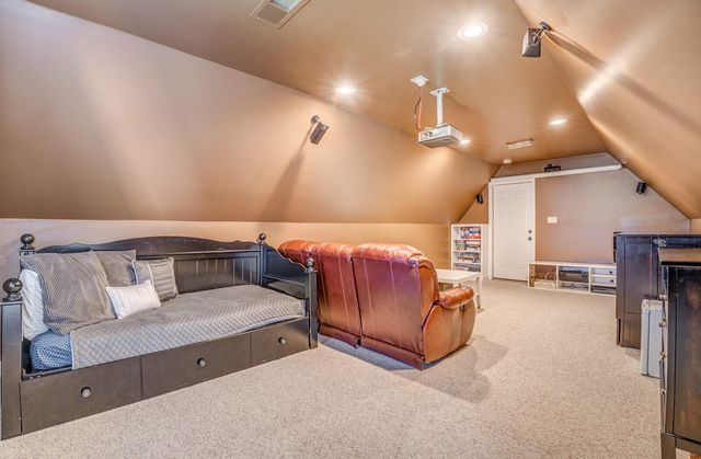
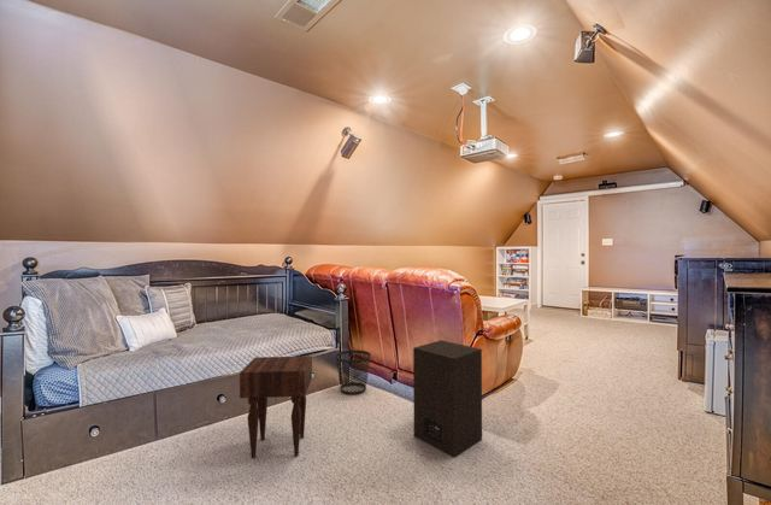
+ speaker [412,339,483,458]
+ wastebasket [335,348,372,397]
+ nightstand [239,354,313,459]
